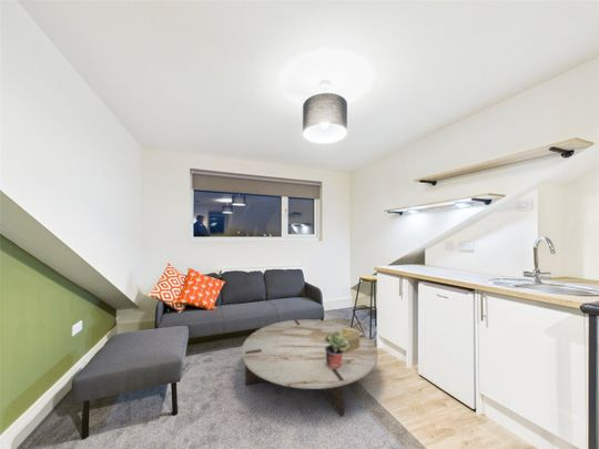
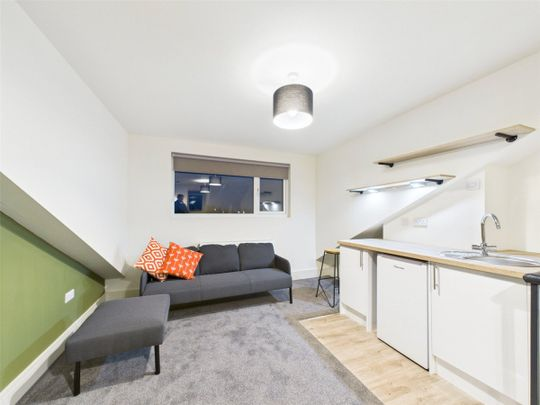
- decorative box [342,329,361,354]
- potted plant [324,331,349,368]
- coffee table [241,318,379,418]
